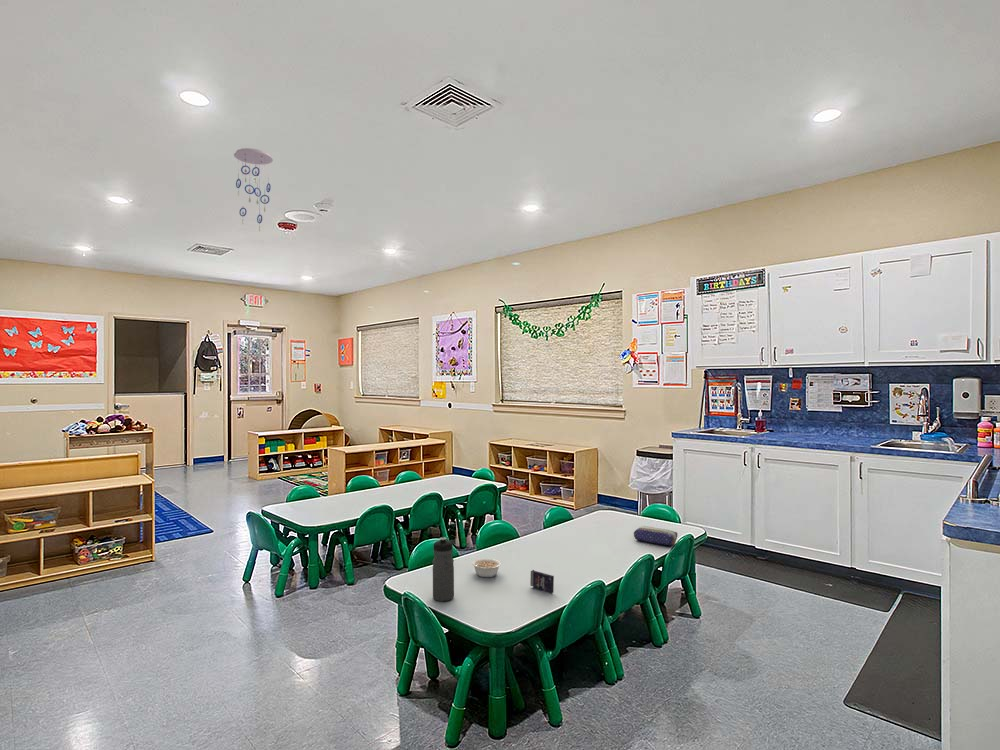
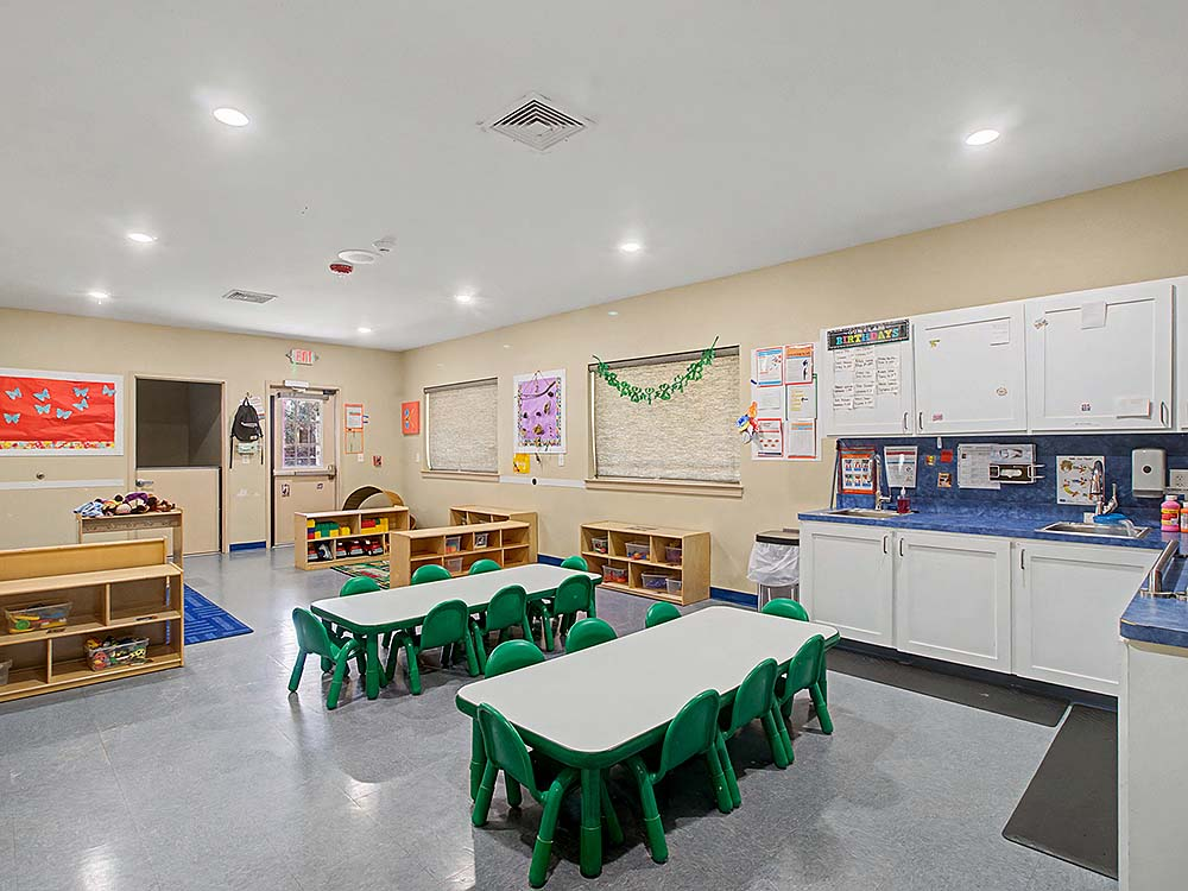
- legume [471,558,502,578]
- pencil case [633,525,678,547]
- crayon box [529,569,555,594]
- water bottle [432,536,455,602]
- ceiling mobile [233,147,274,232]
